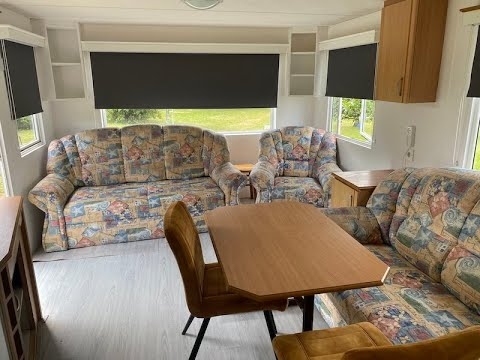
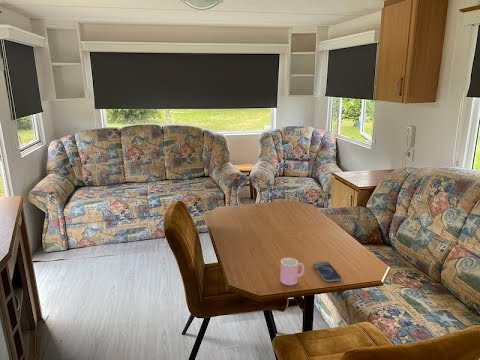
+ cup [279,257,305,286]
+ smartphone [312,260,342,283]
